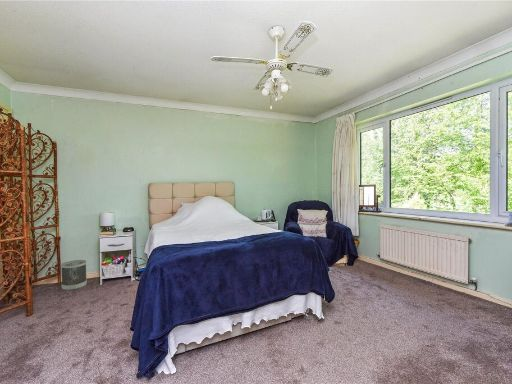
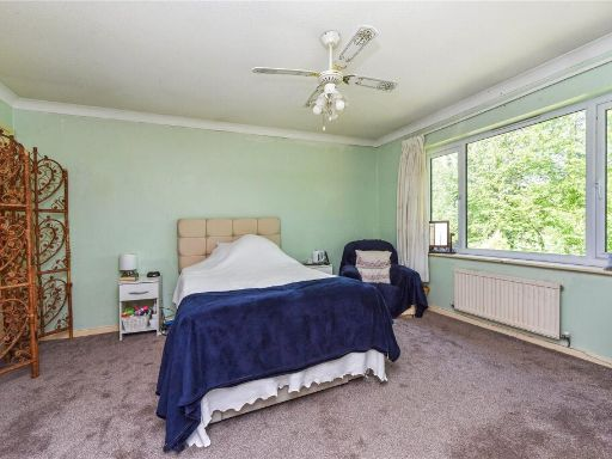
- wastebasket [60,259,88,291]
